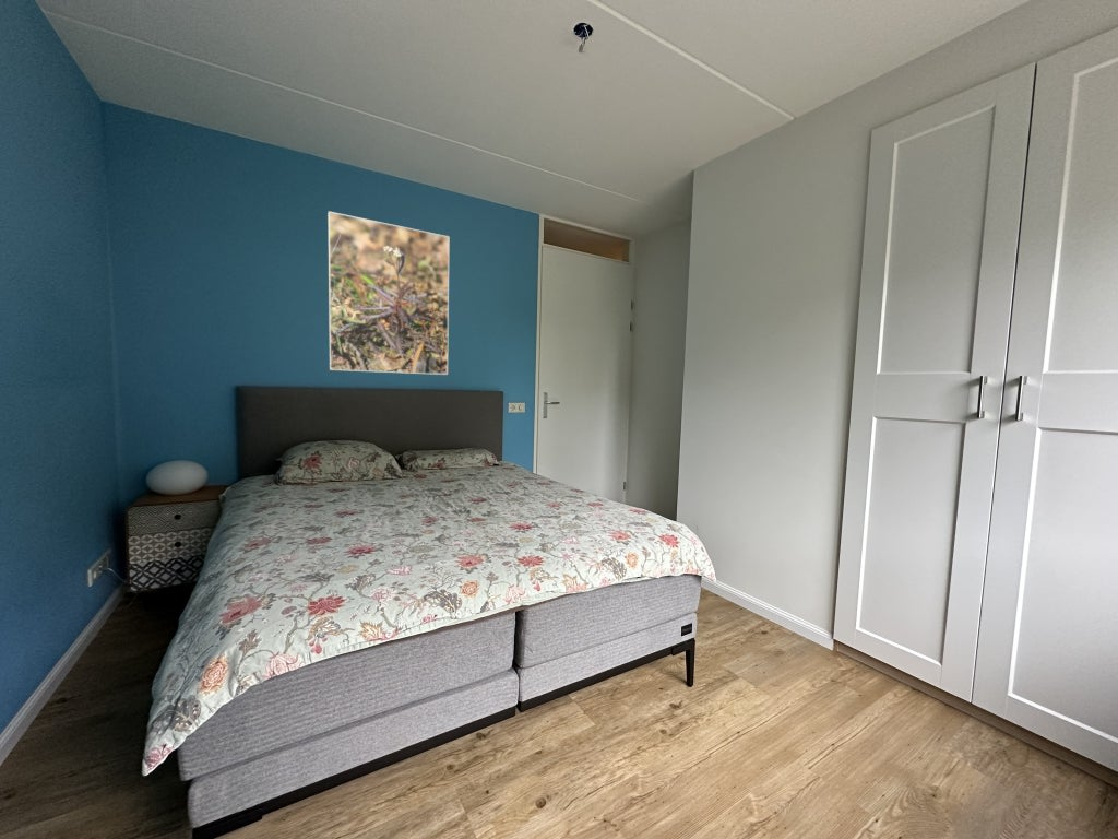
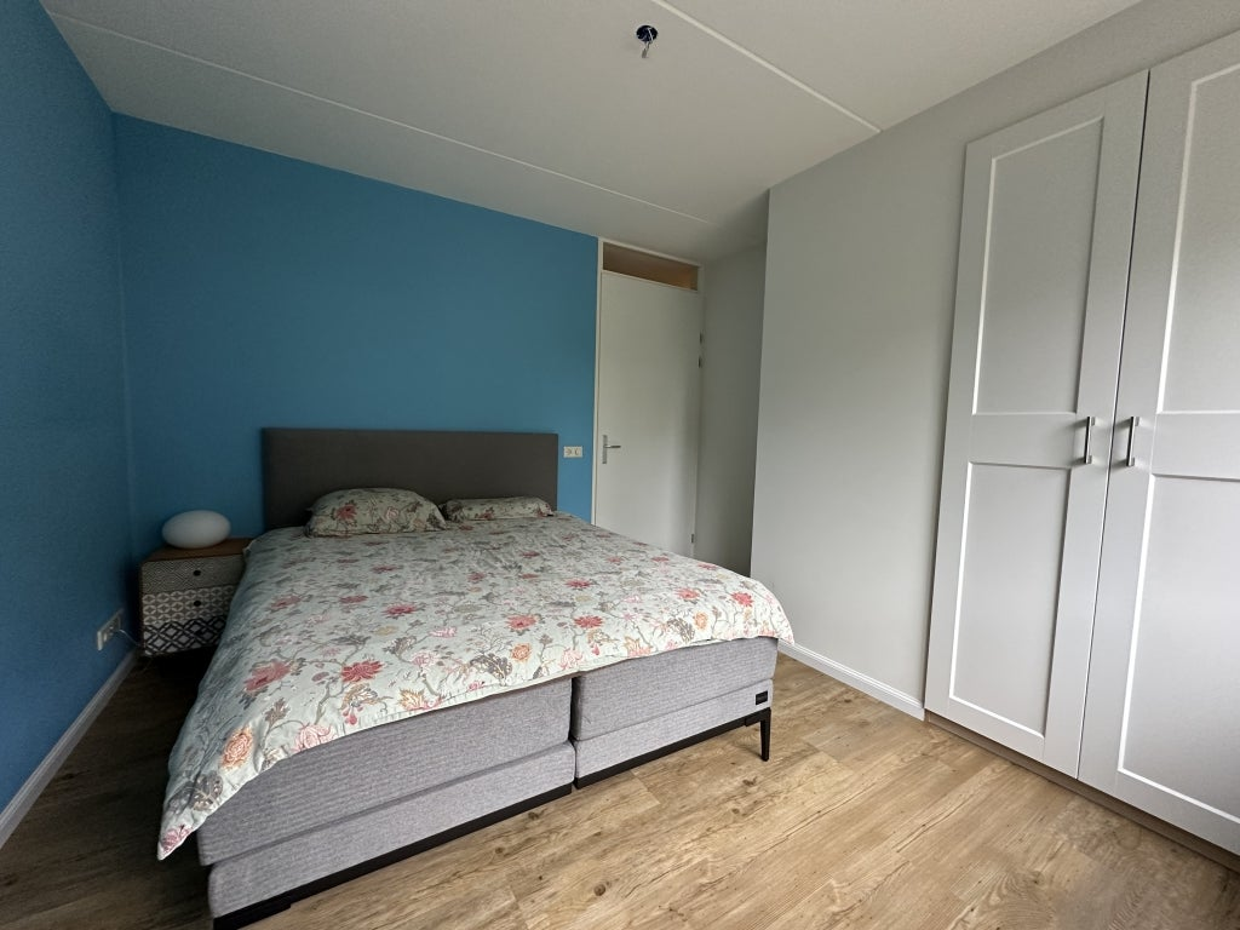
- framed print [328,211,450,376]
